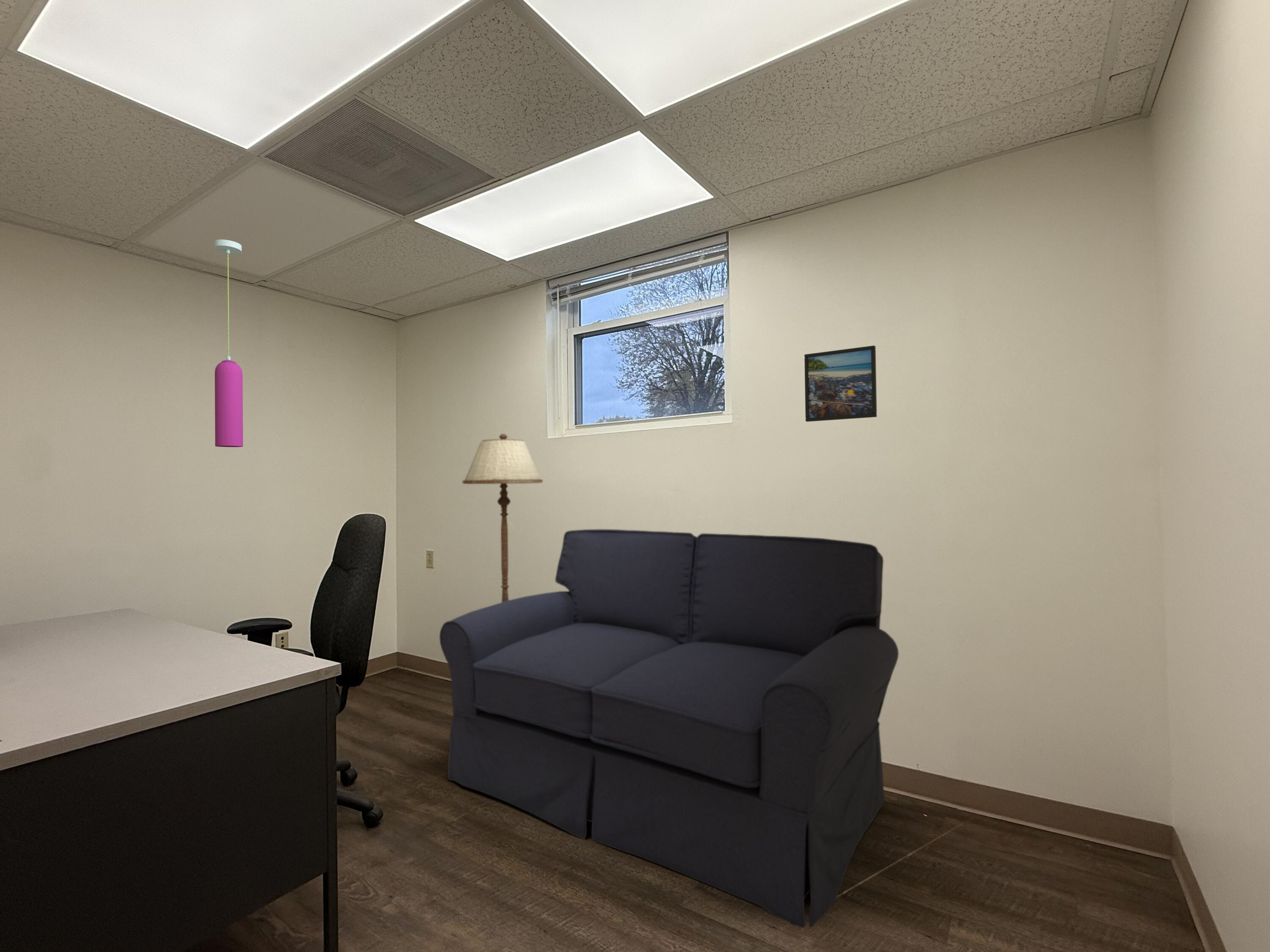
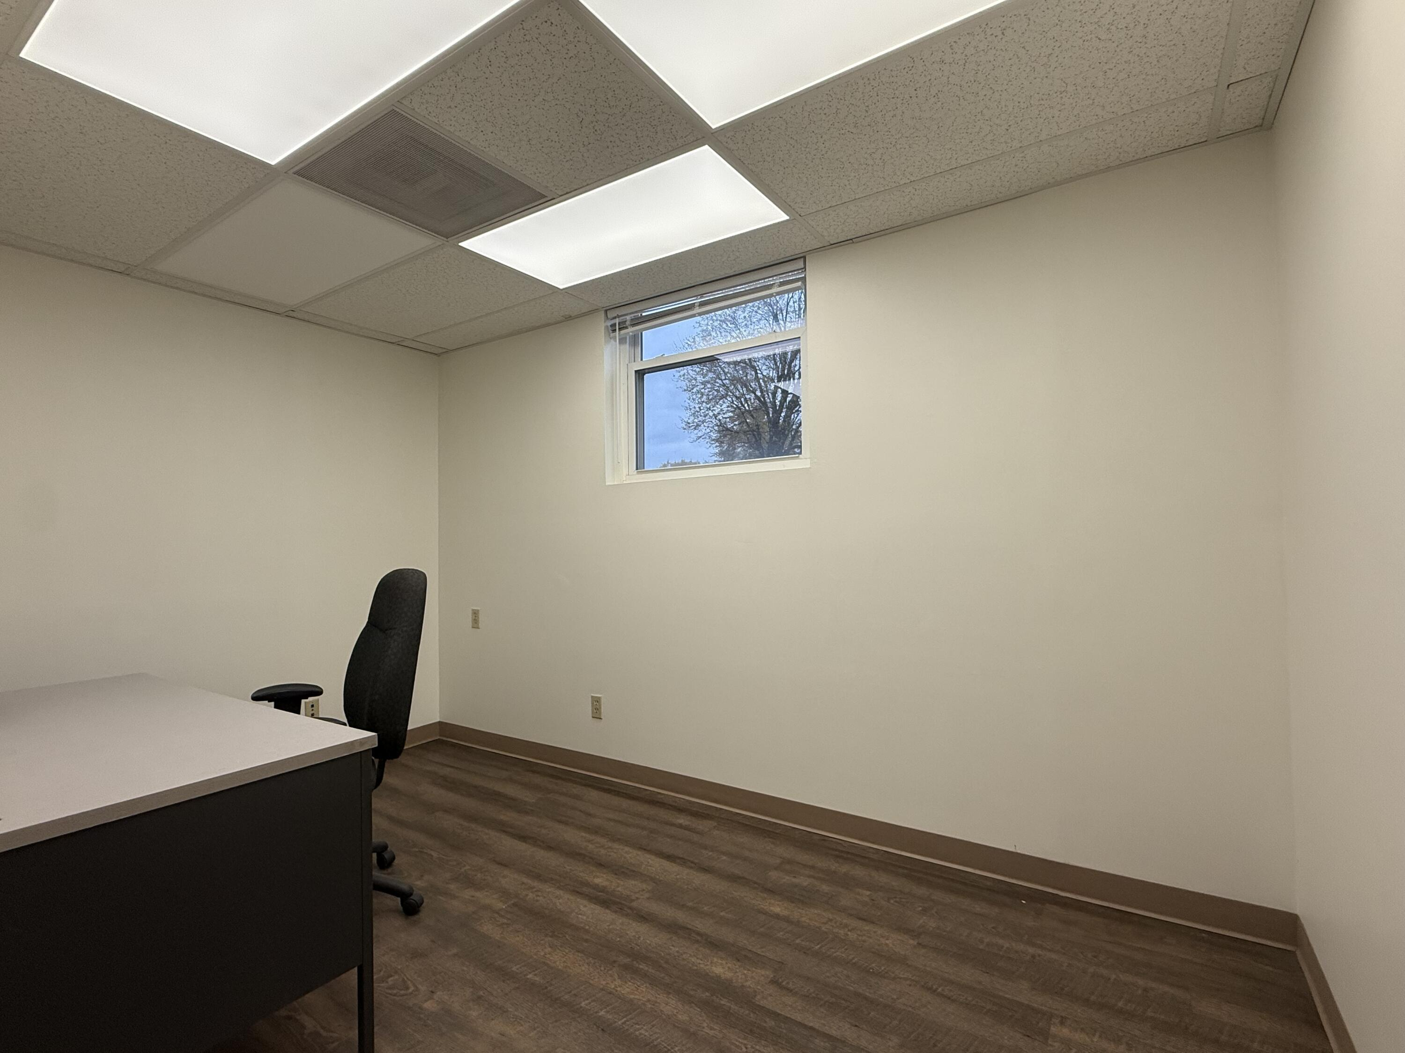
- floor lamp [462,433,543,603]
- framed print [804,345,877,422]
- pendant light [213,239,243,448]
- sofa [439,529,899,928]
